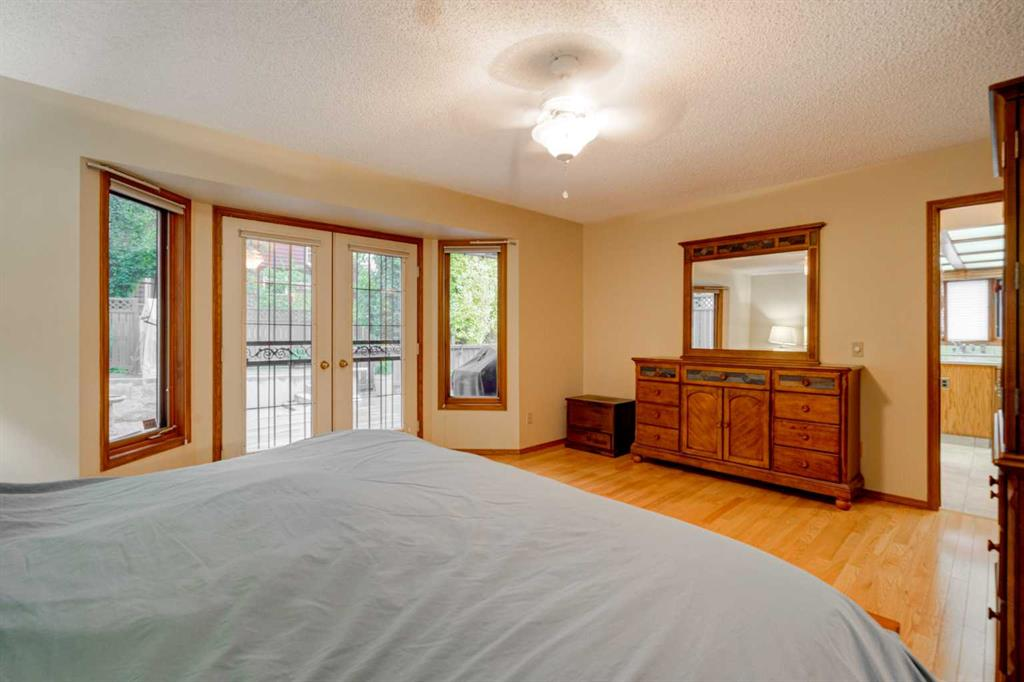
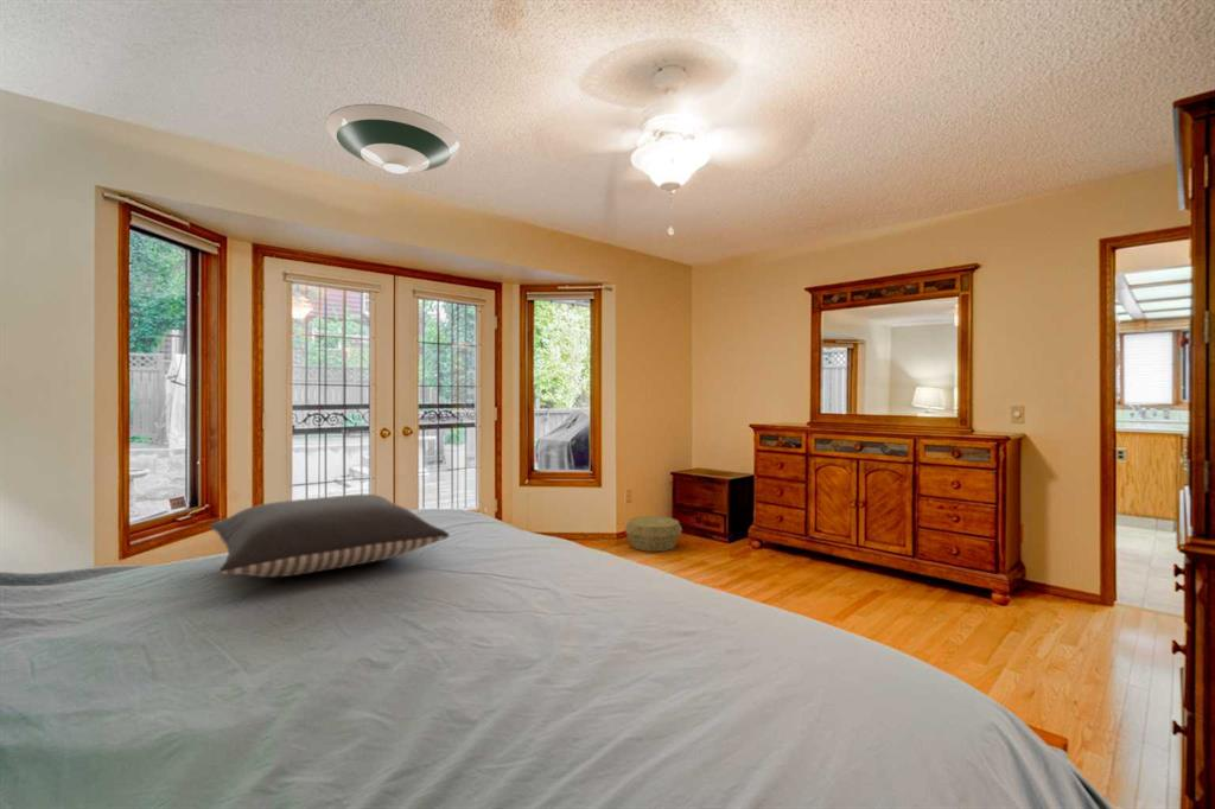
+ basket [623,515,683,553]
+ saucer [324,103,462,174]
+ pillow [209,493,451,578]
